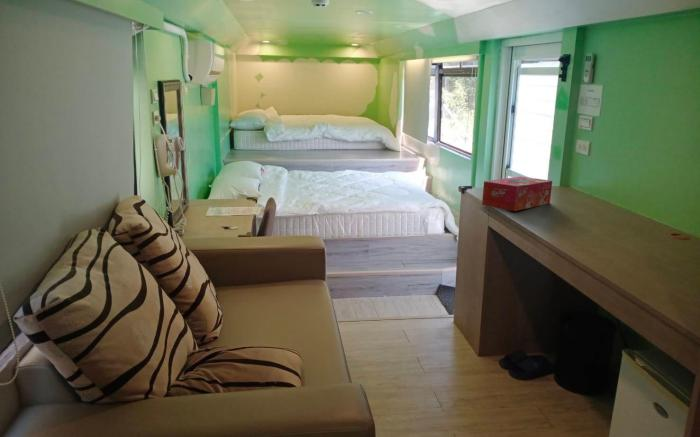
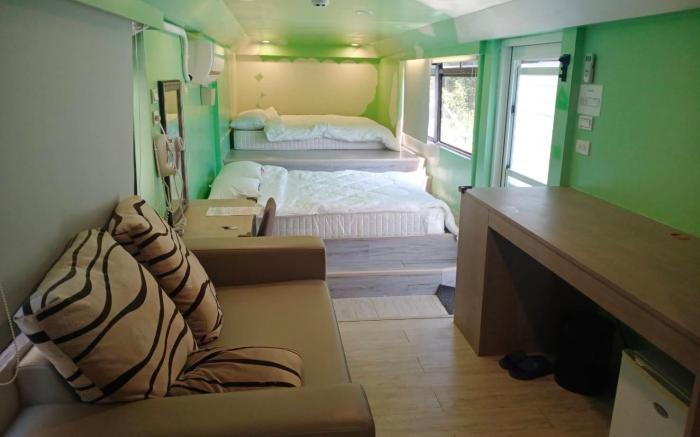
- tissue box [481,176,553,212]
